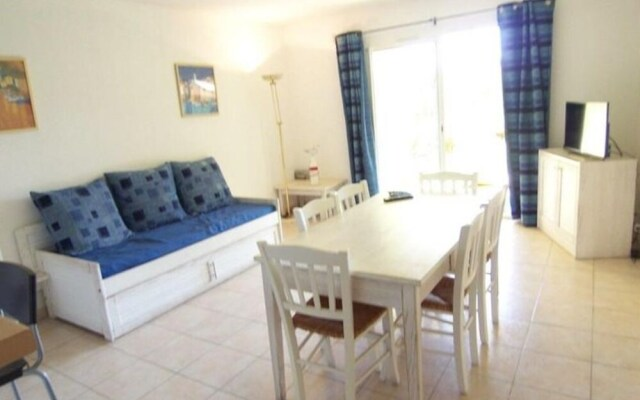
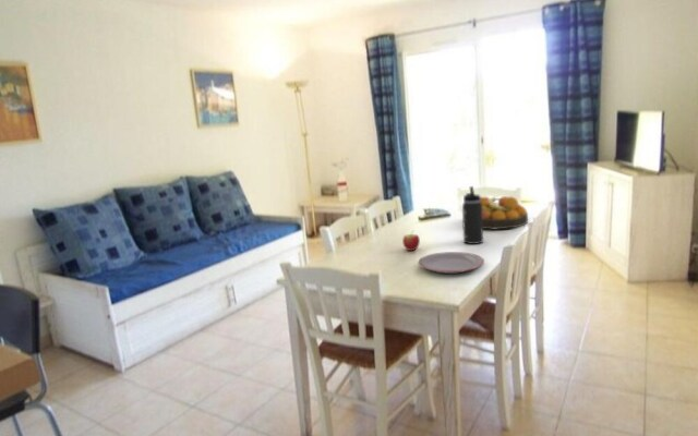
+ plate [417,251,485,275]
+ fruit bowl [480,195,529,231]
+ thermos bottle [461,185,484,245]
+ apple [401,230,421,252]
